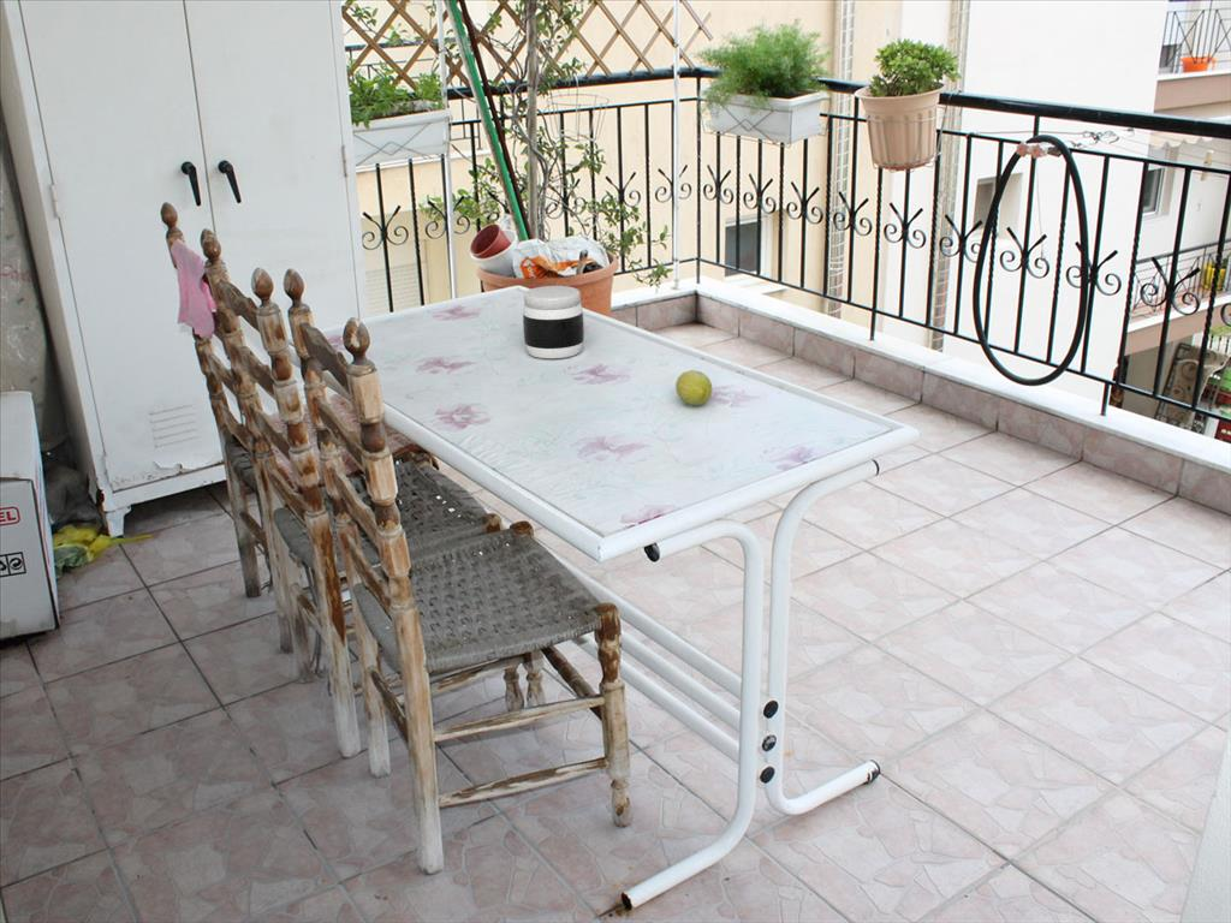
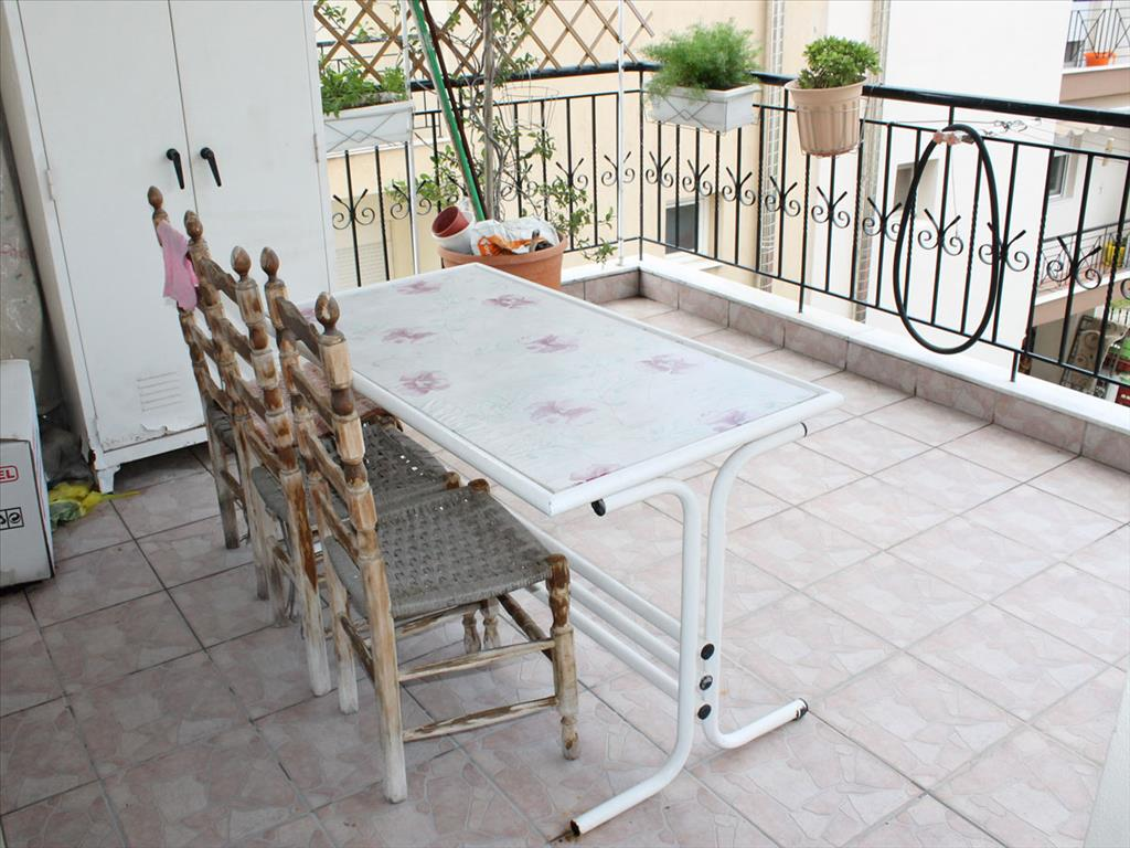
- fruit [674,369,713,406]
- jar [522,285,585,359]
